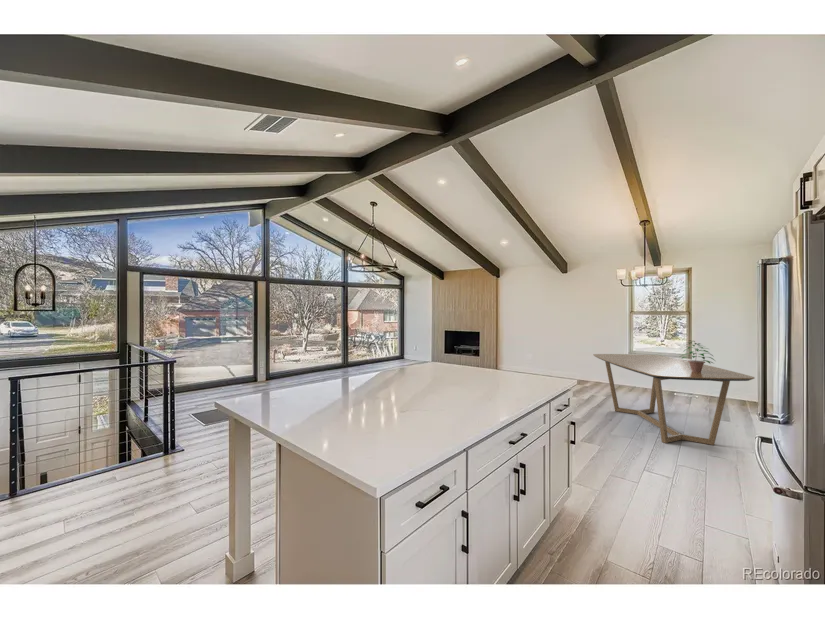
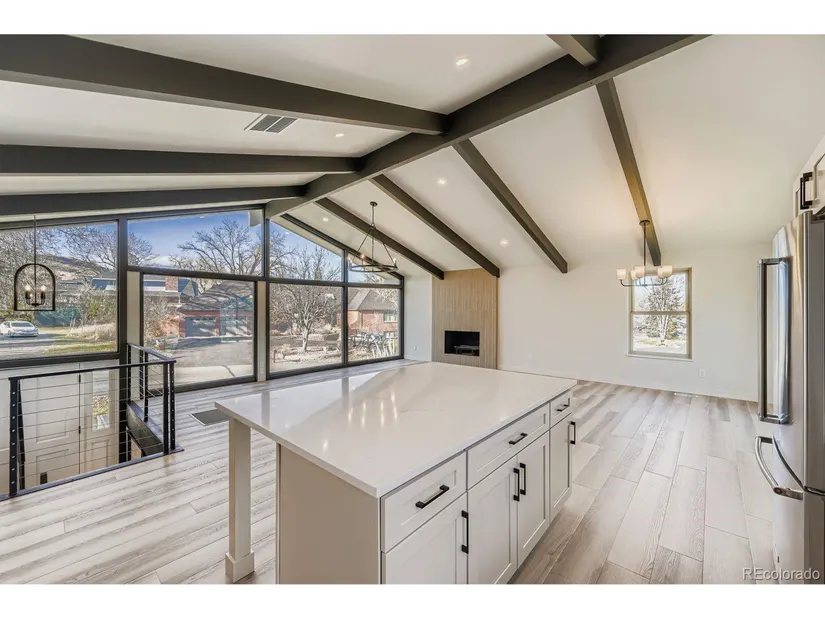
- dining table [592,353,756,446]
- potted plant [678,339,716,372]
